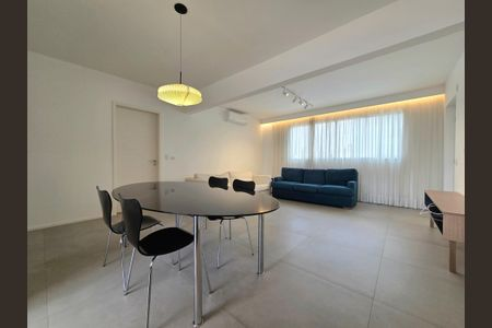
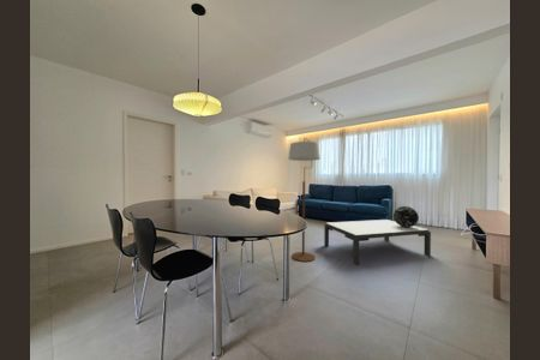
+ decorative globe [392,205,420,228]
+ floor lamp [287,137,322,263]
+ coffee table [323,218,432,265]
